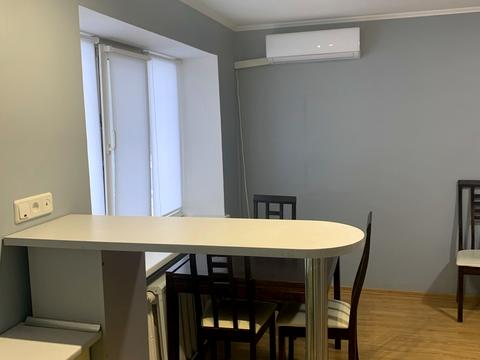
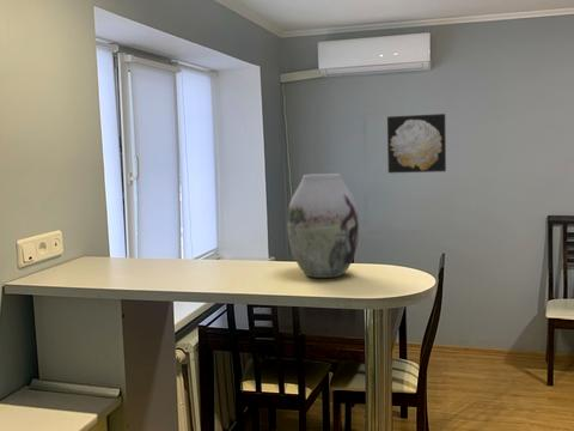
+ wall art [386,113,447,174]
+ vase [287,172,360,279]
